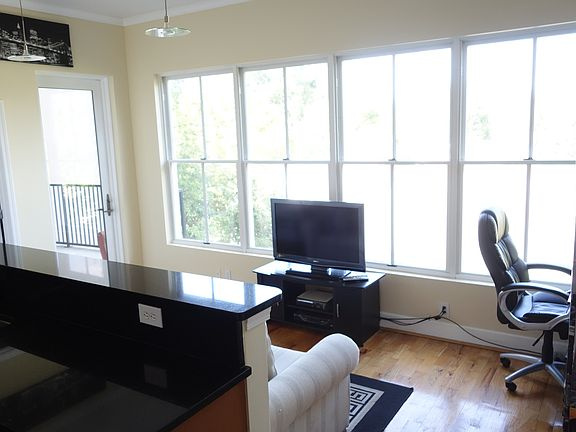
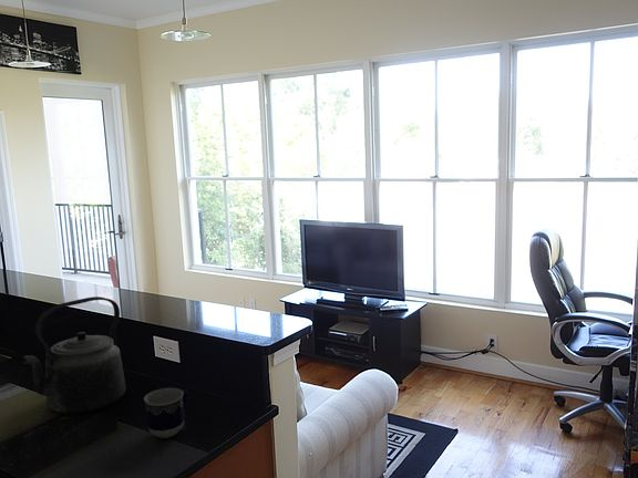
+ kettle [22,295,127,415]
+ cup [143,387,188,439]
